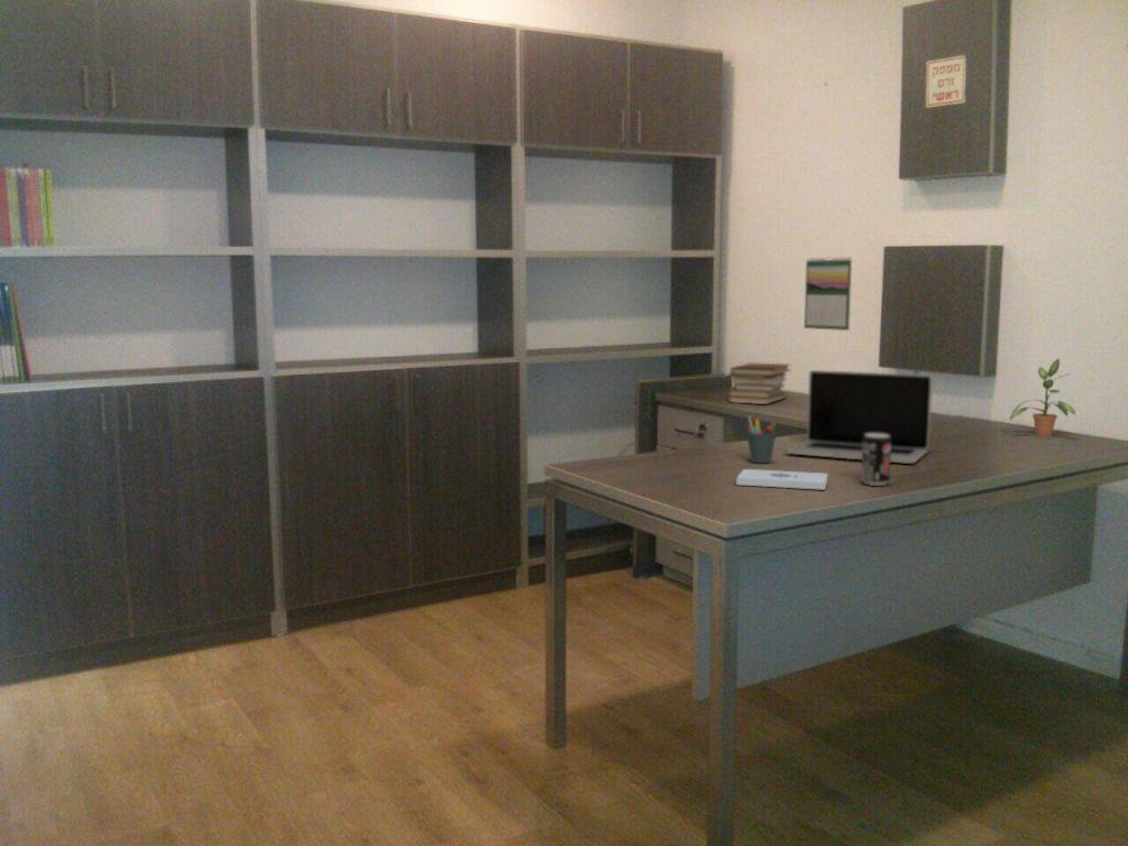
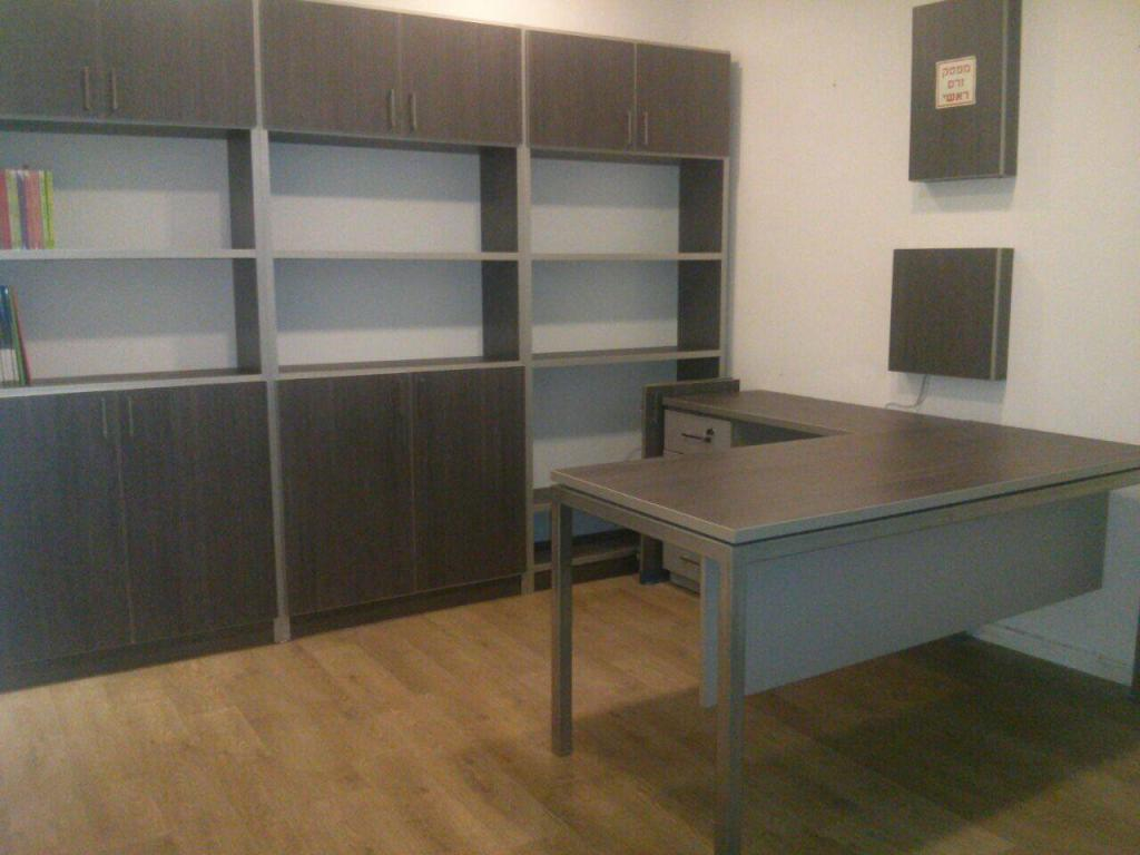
- beverage can [860,434,891,487]
- book stack [727,362,792,405]
- notepad [736,468,829,491]
- calendar [803,256,853,332]
- laptop [785,369,933,465]
- pen holder [746,415,778,464]
- potted plant [1009,357,1076,437]
